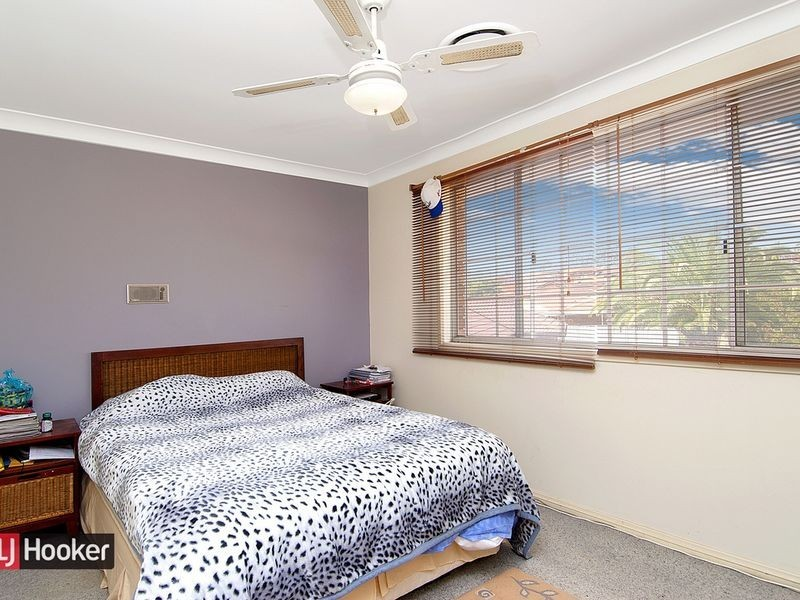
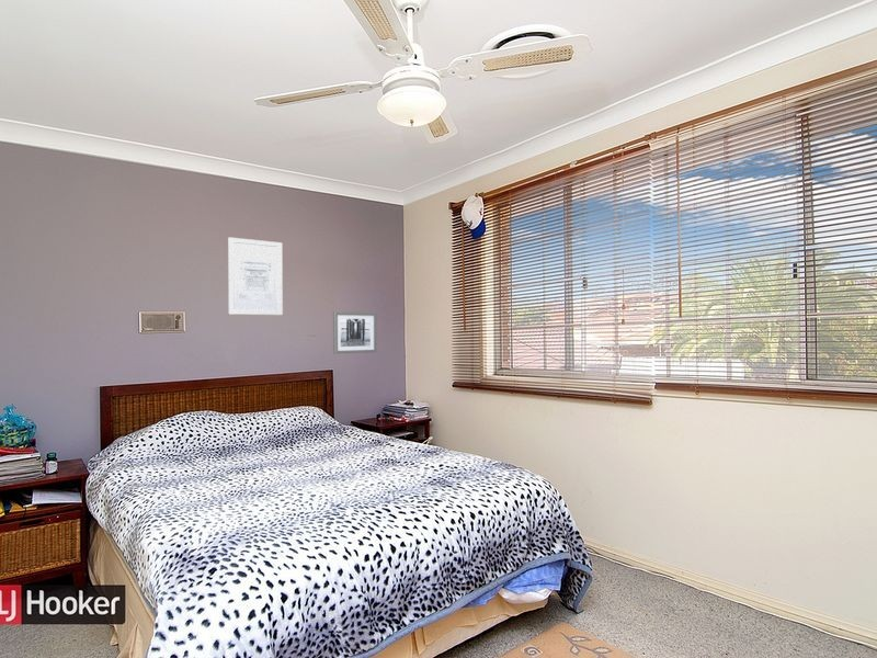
+ wall art [227,236,284,316]
+ wall art [332,310,377,355]
